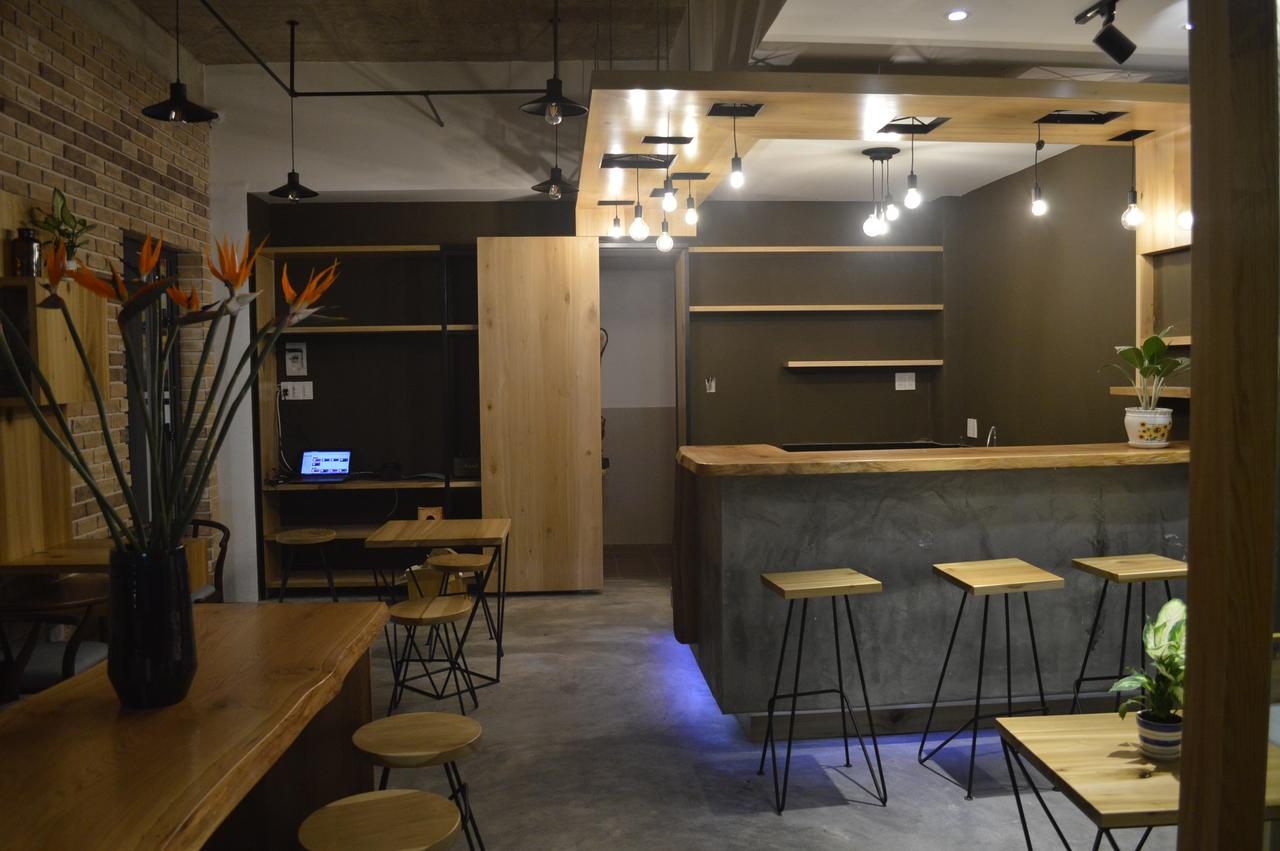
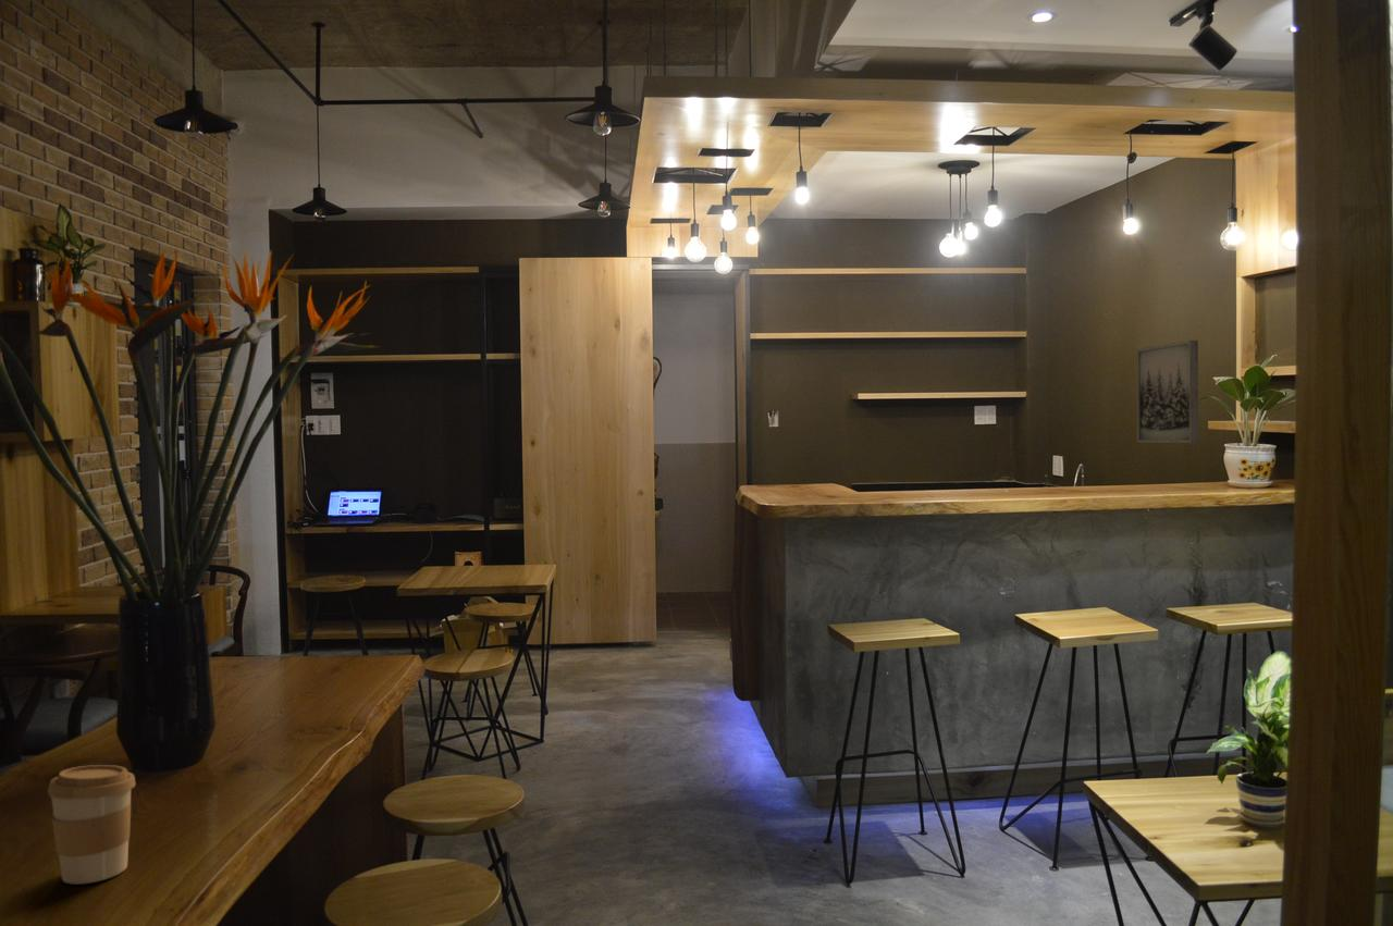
+ coffee cup [47,764,137,885]
+ wall art [1136,339,1199,444]
